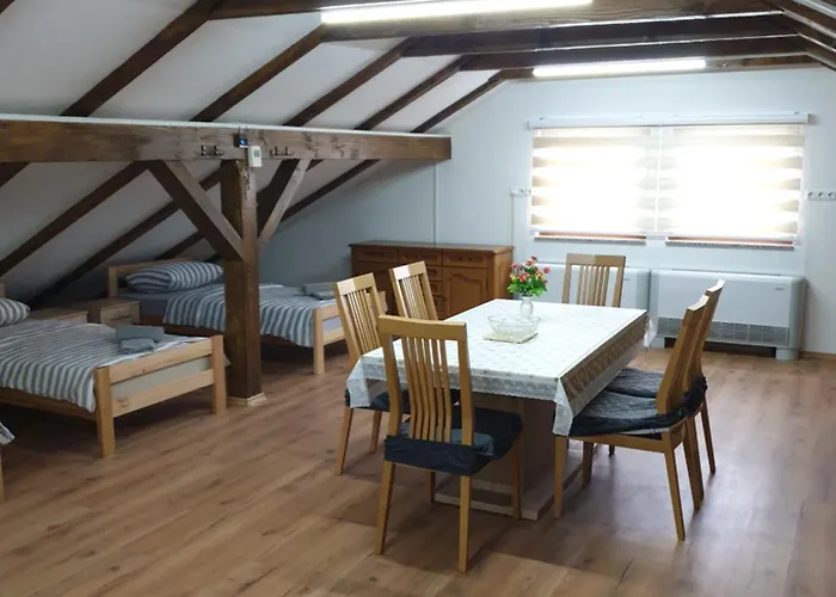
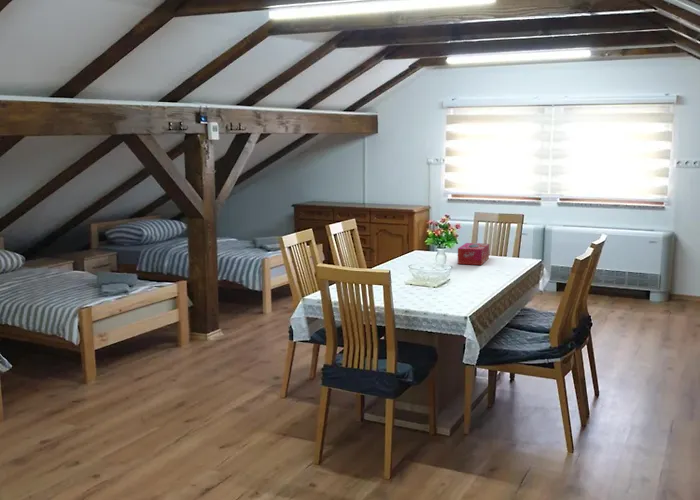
+ tissue box [457,242,490,266]
